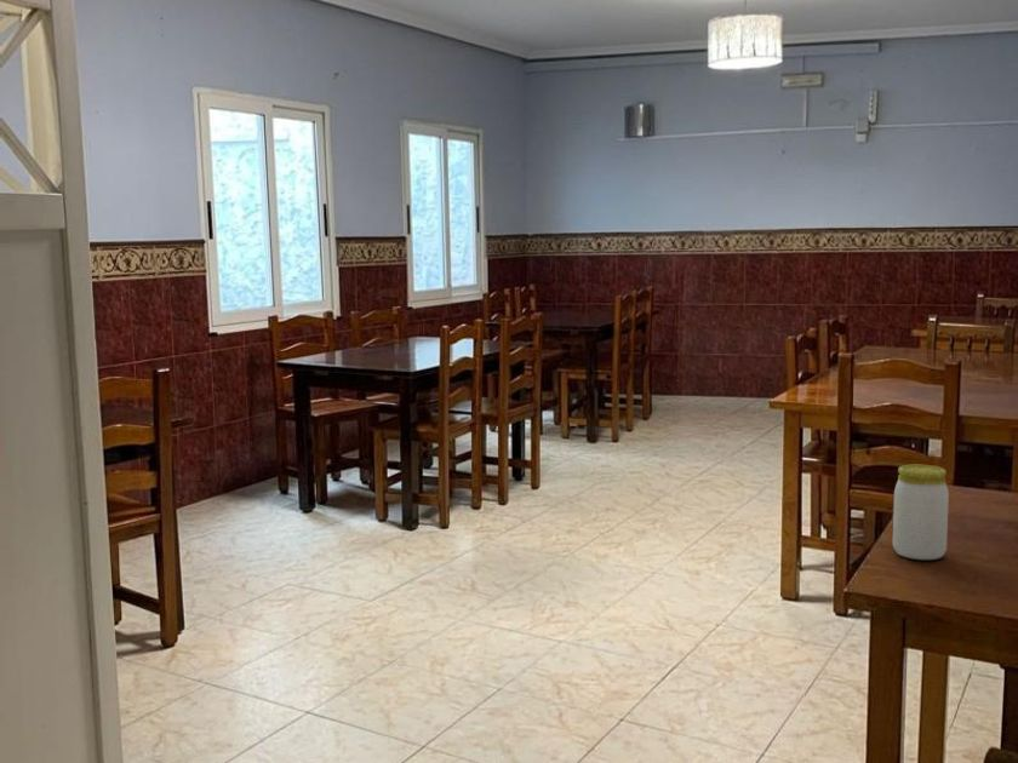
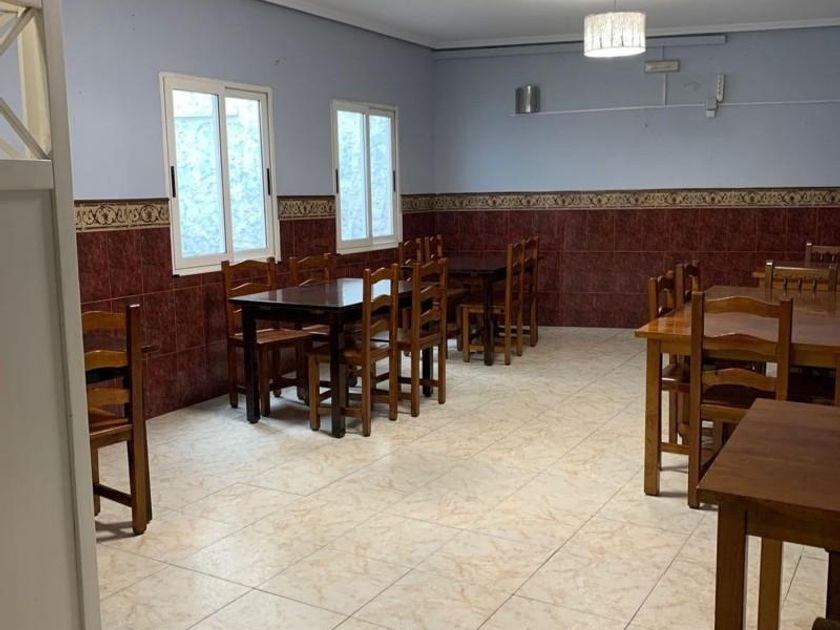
- jar [892,464,950,561]
